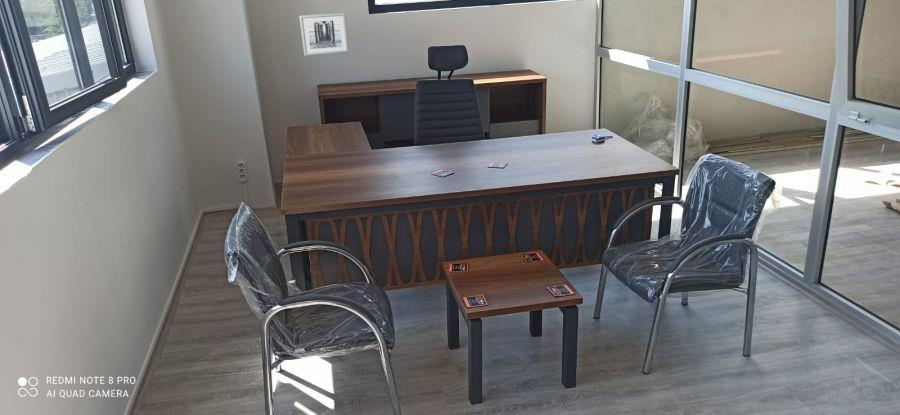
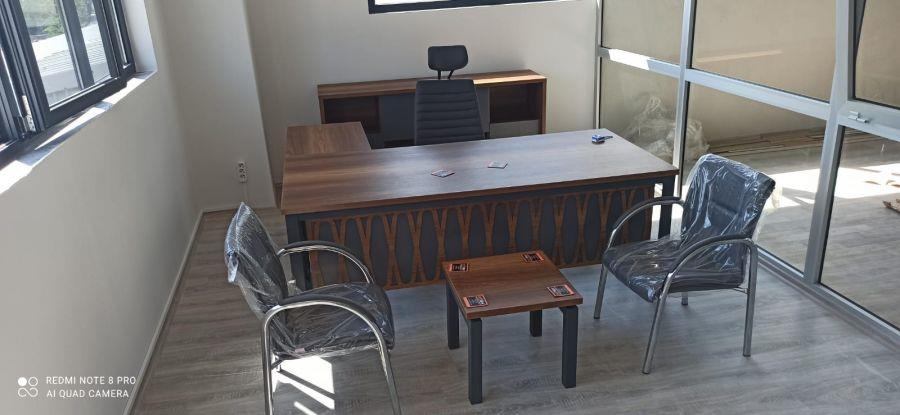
- wall art [298,12,350,57]
